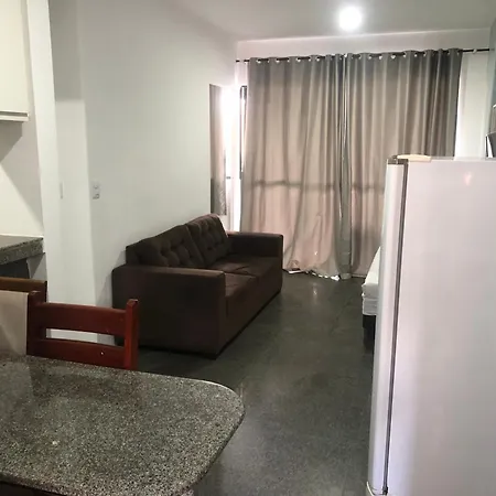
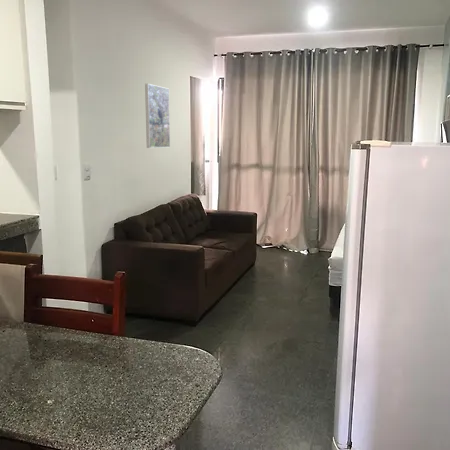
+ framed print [144,83,171,149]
